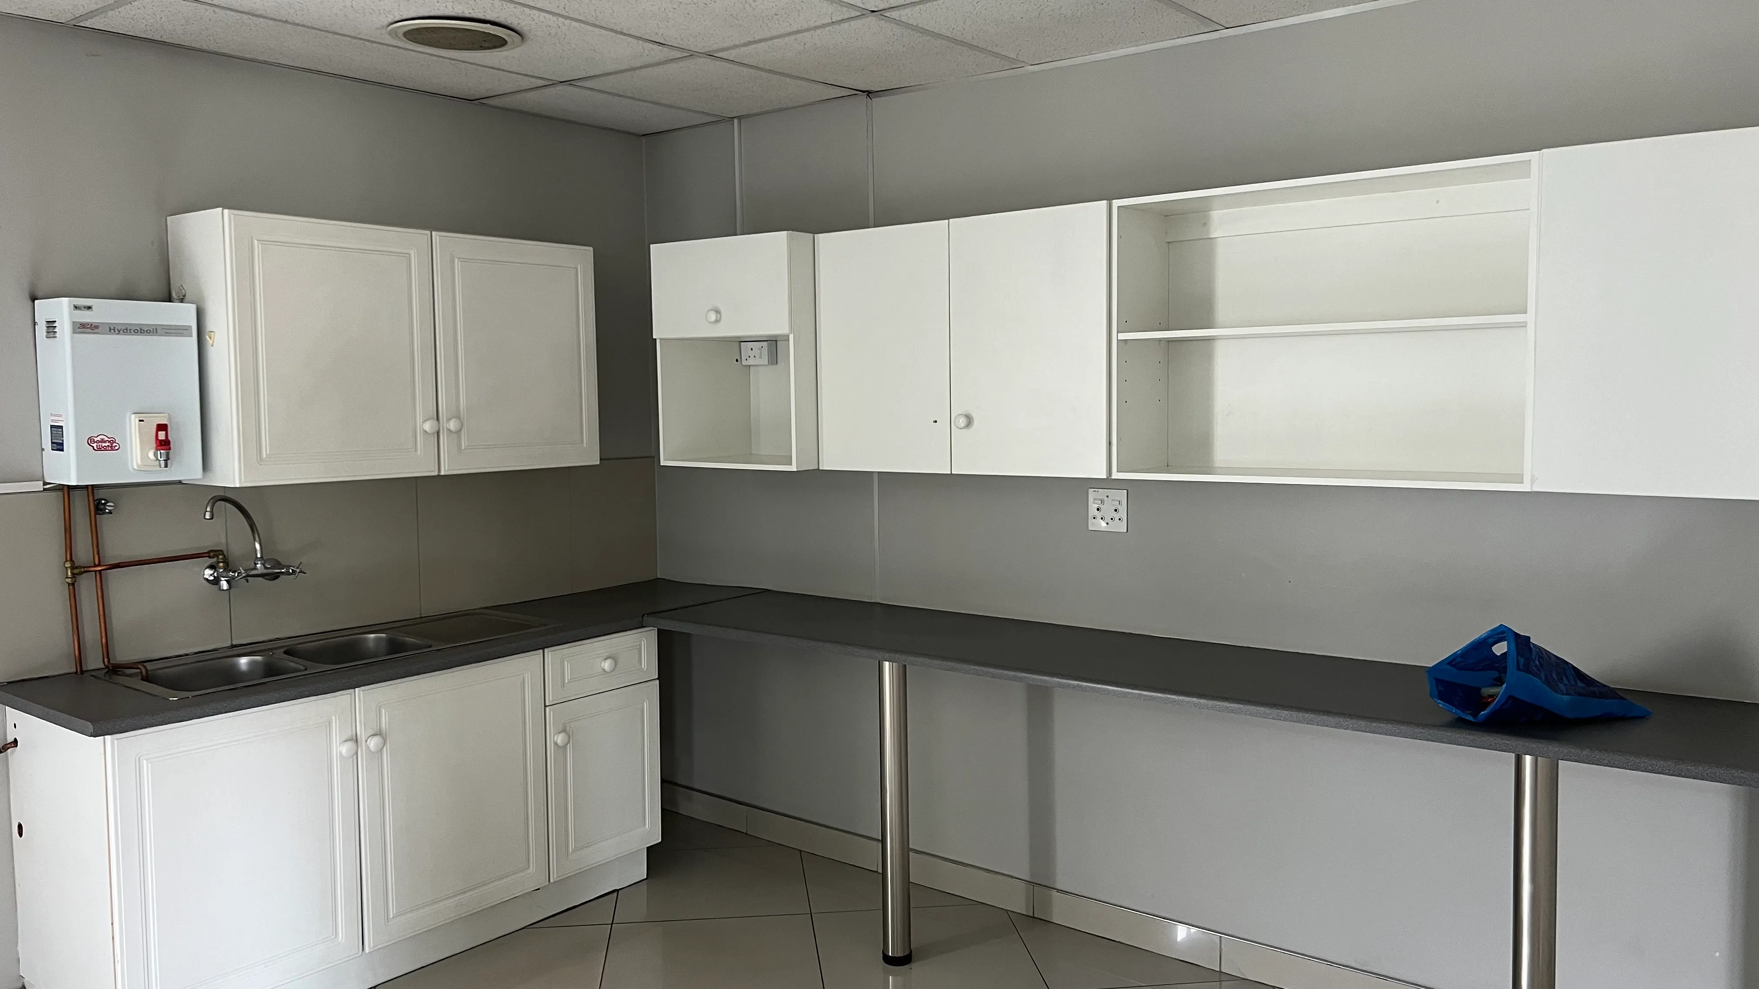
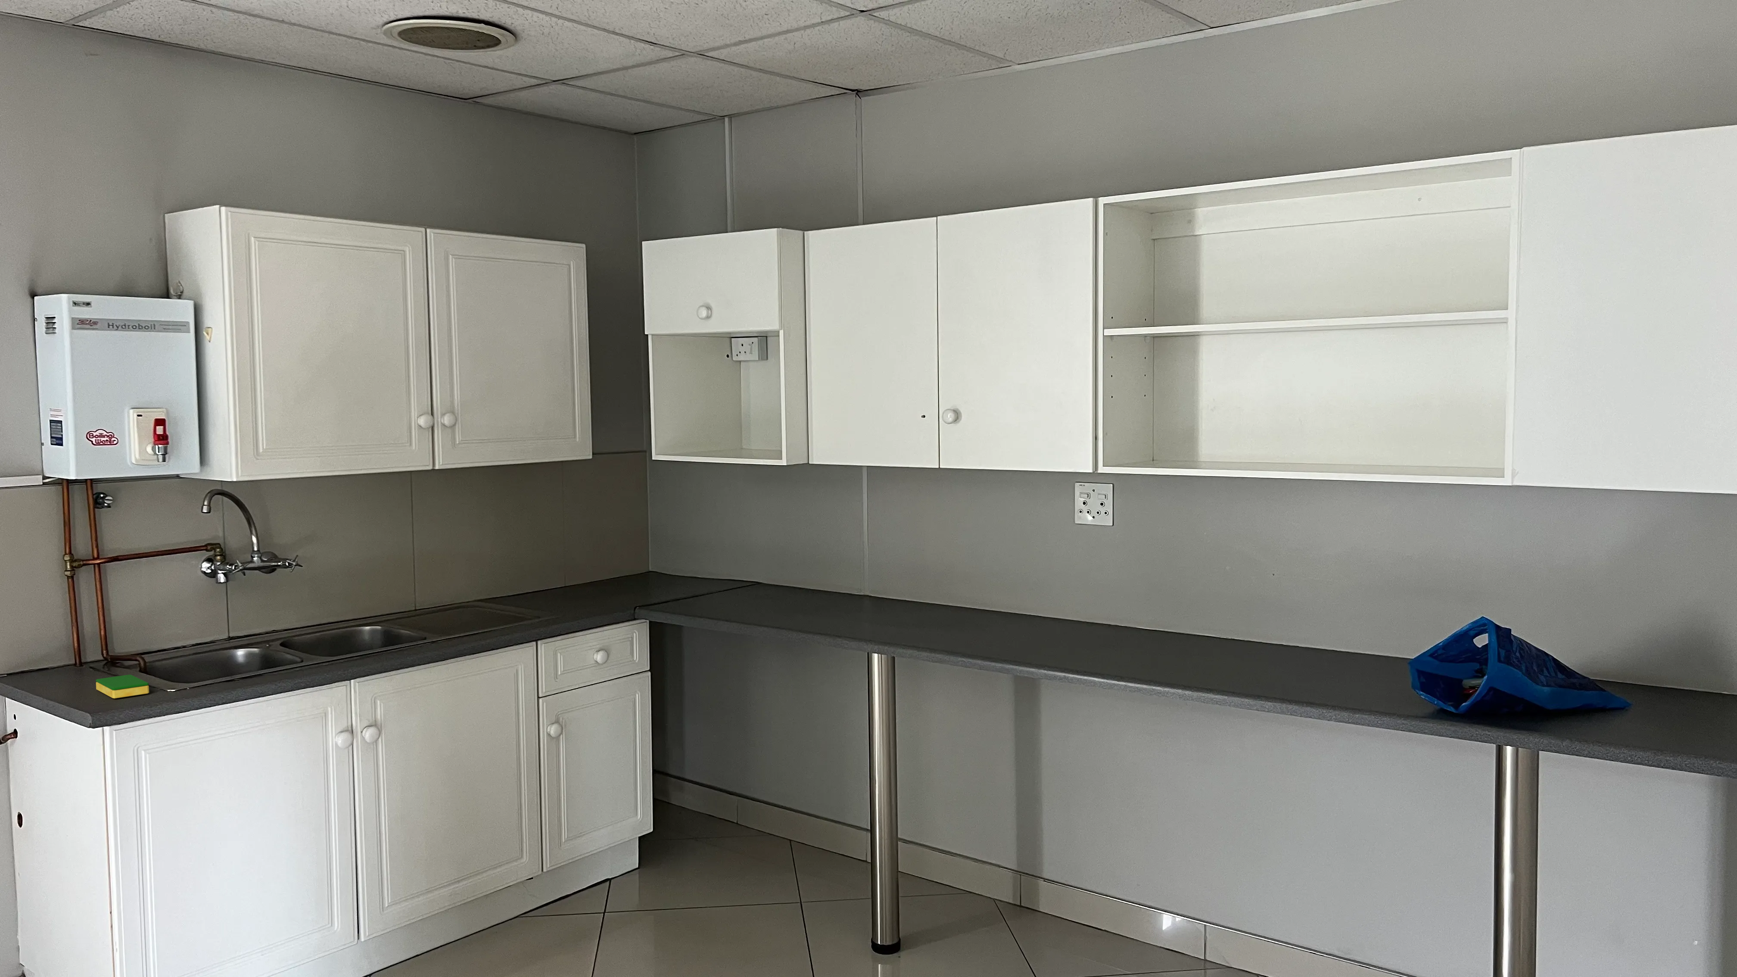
+ dish sponge [95,674,149,699]
